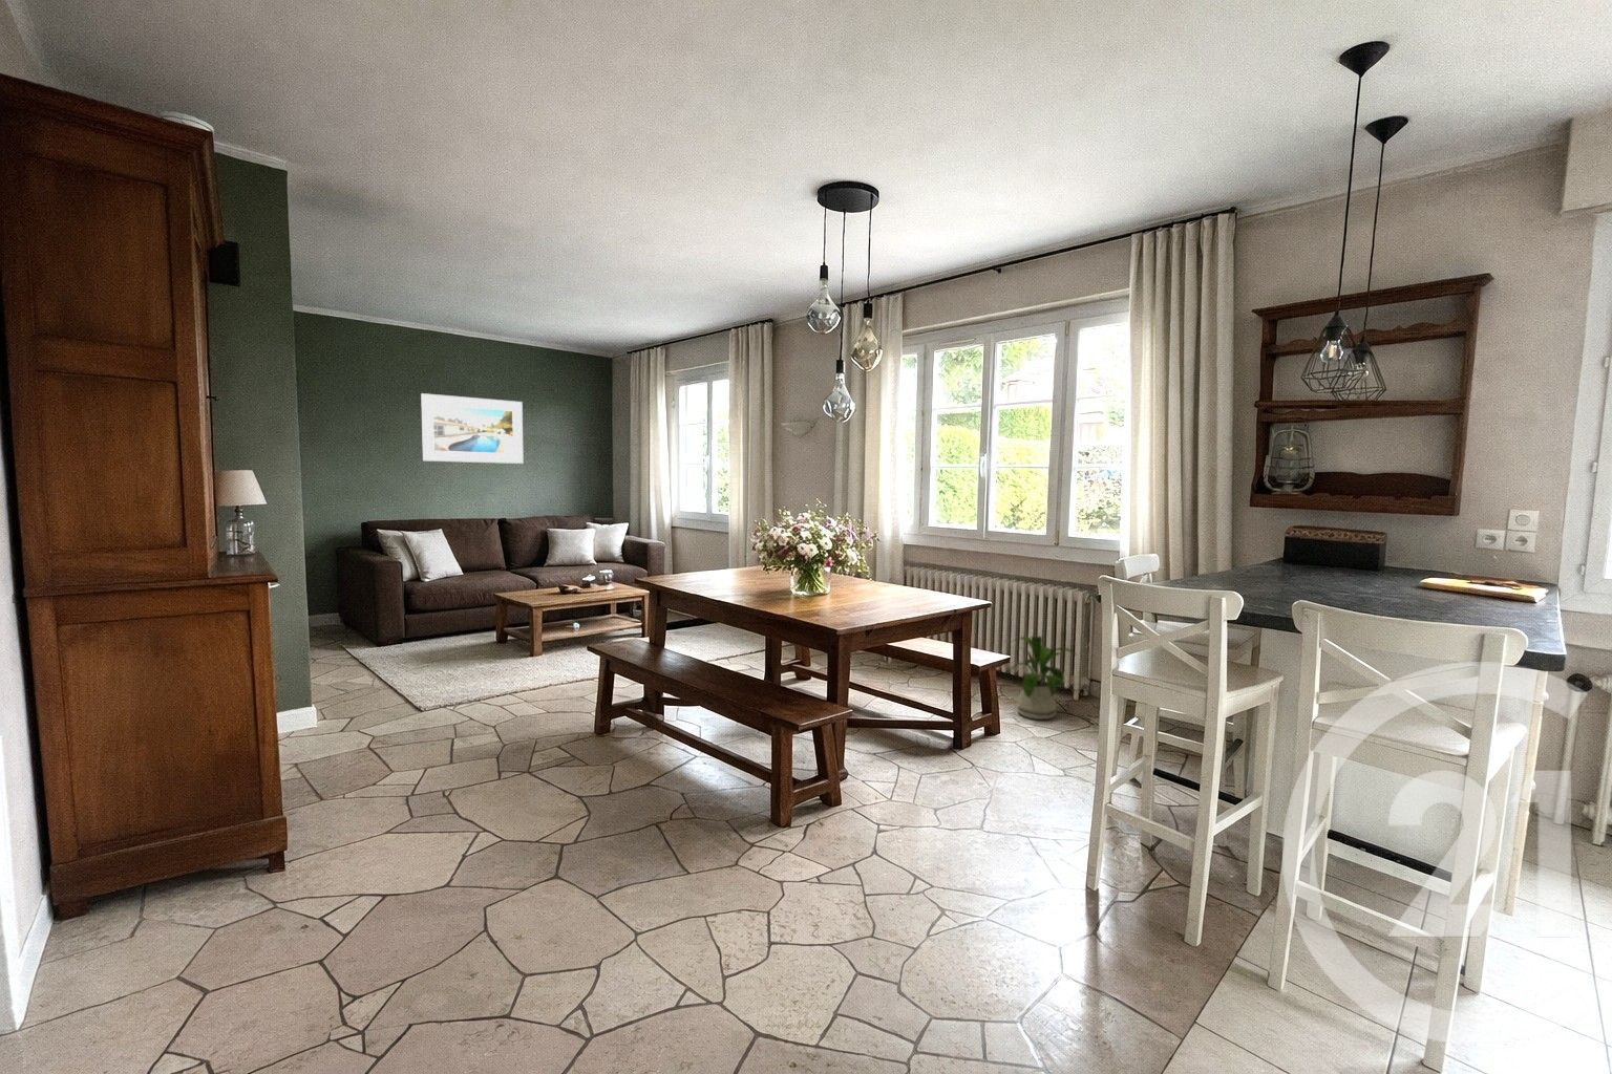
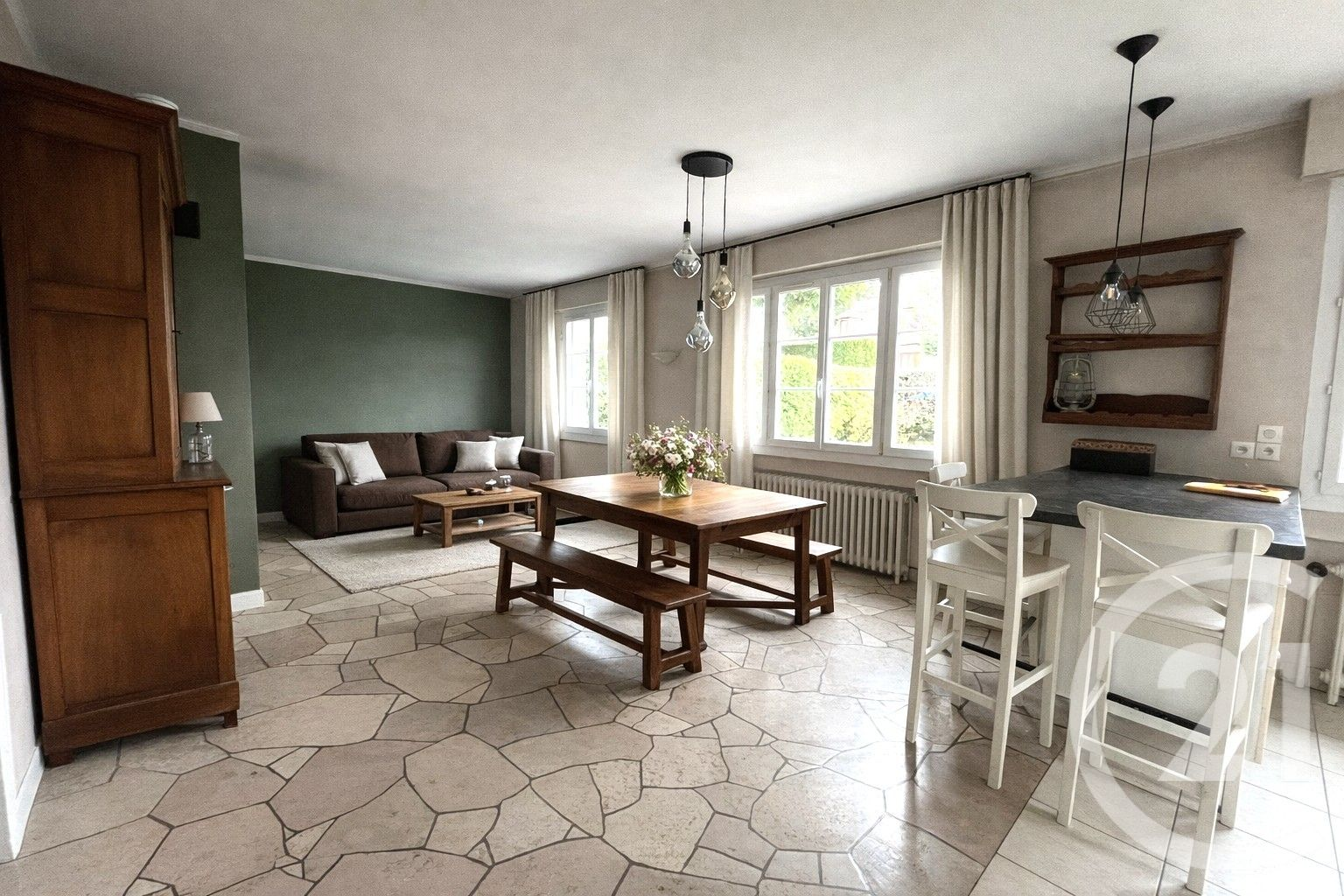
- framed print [420,392,524,465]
- house plant [1008,635,1079,720]
